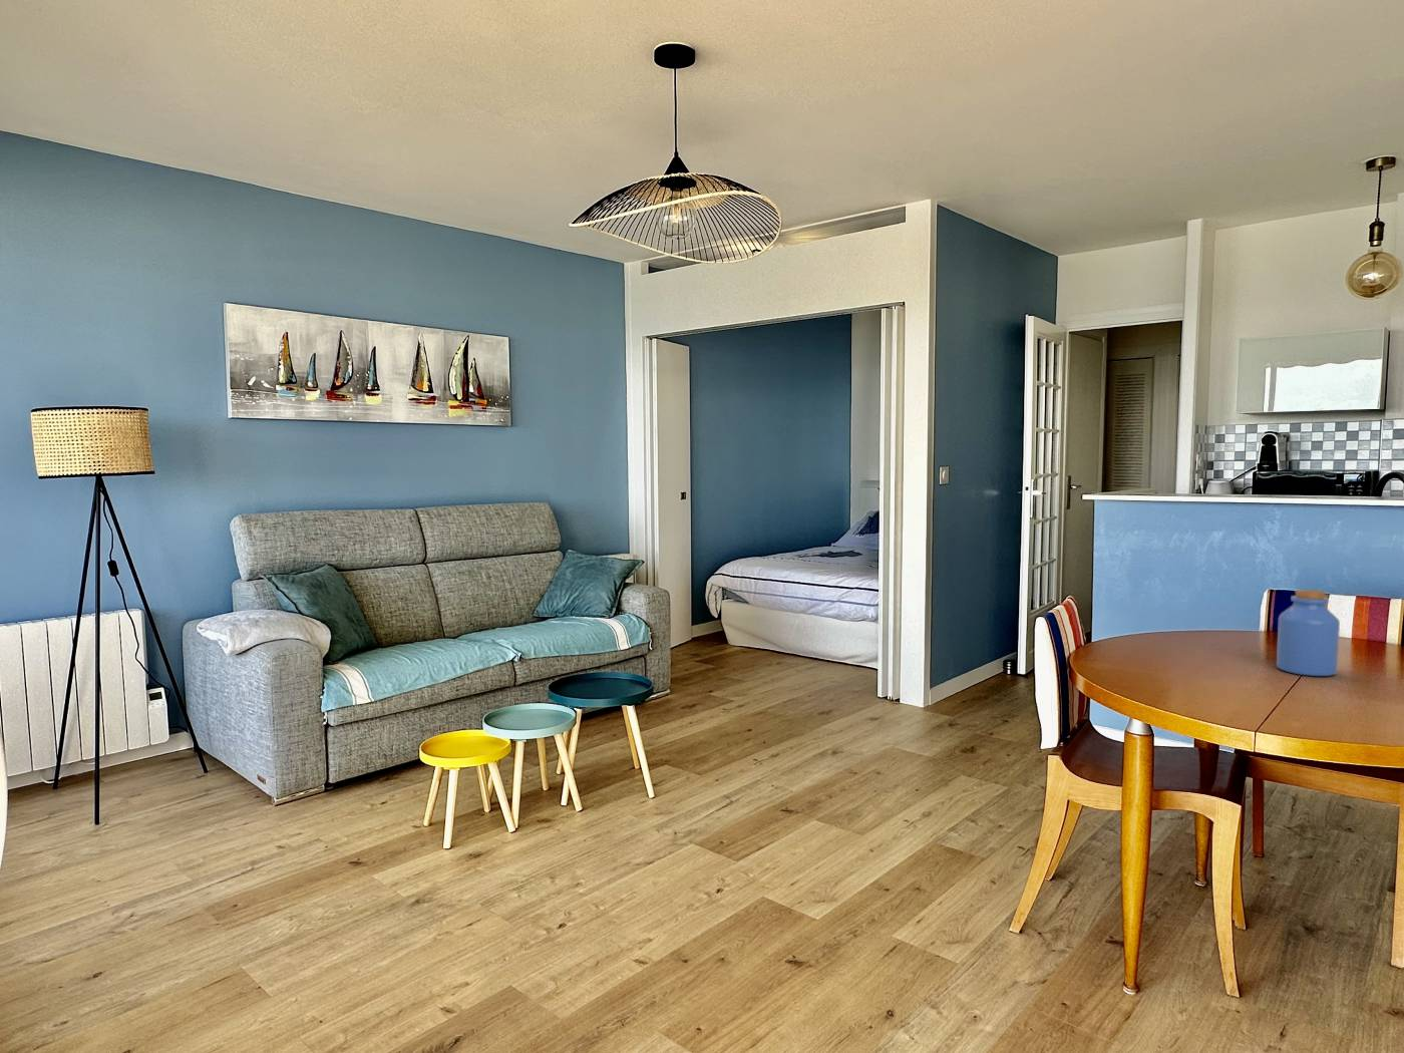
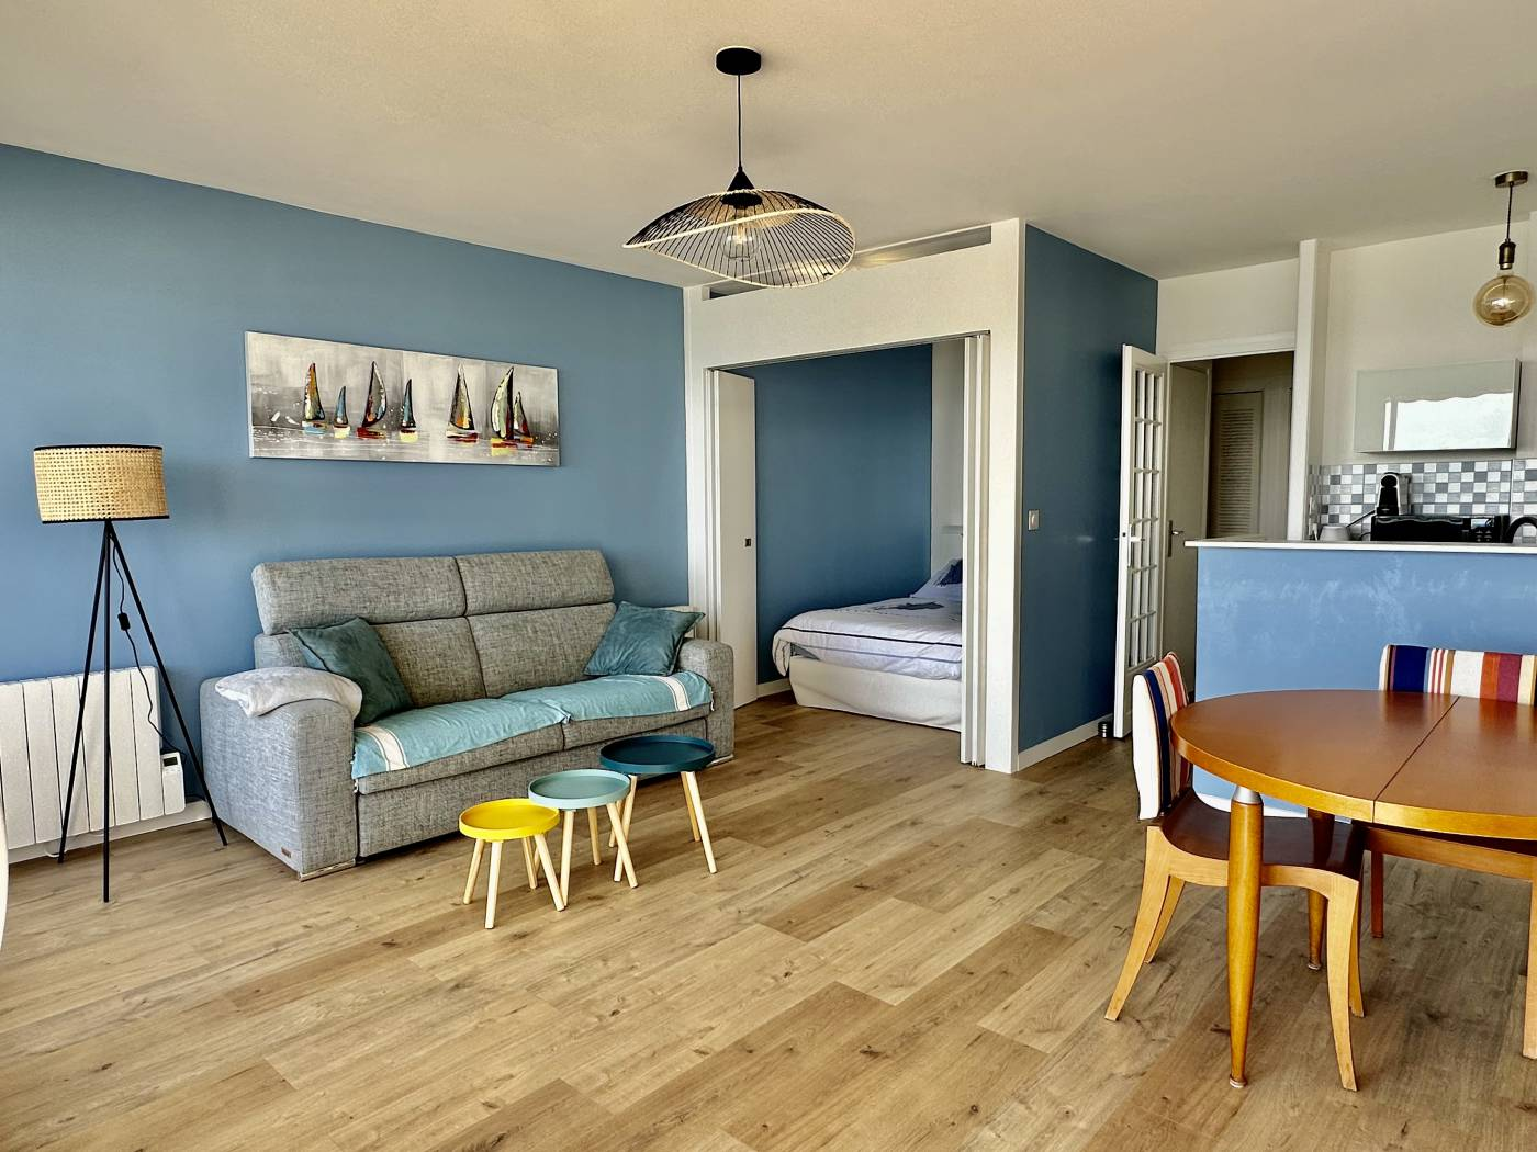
- jar [1276,588,1341,677]
